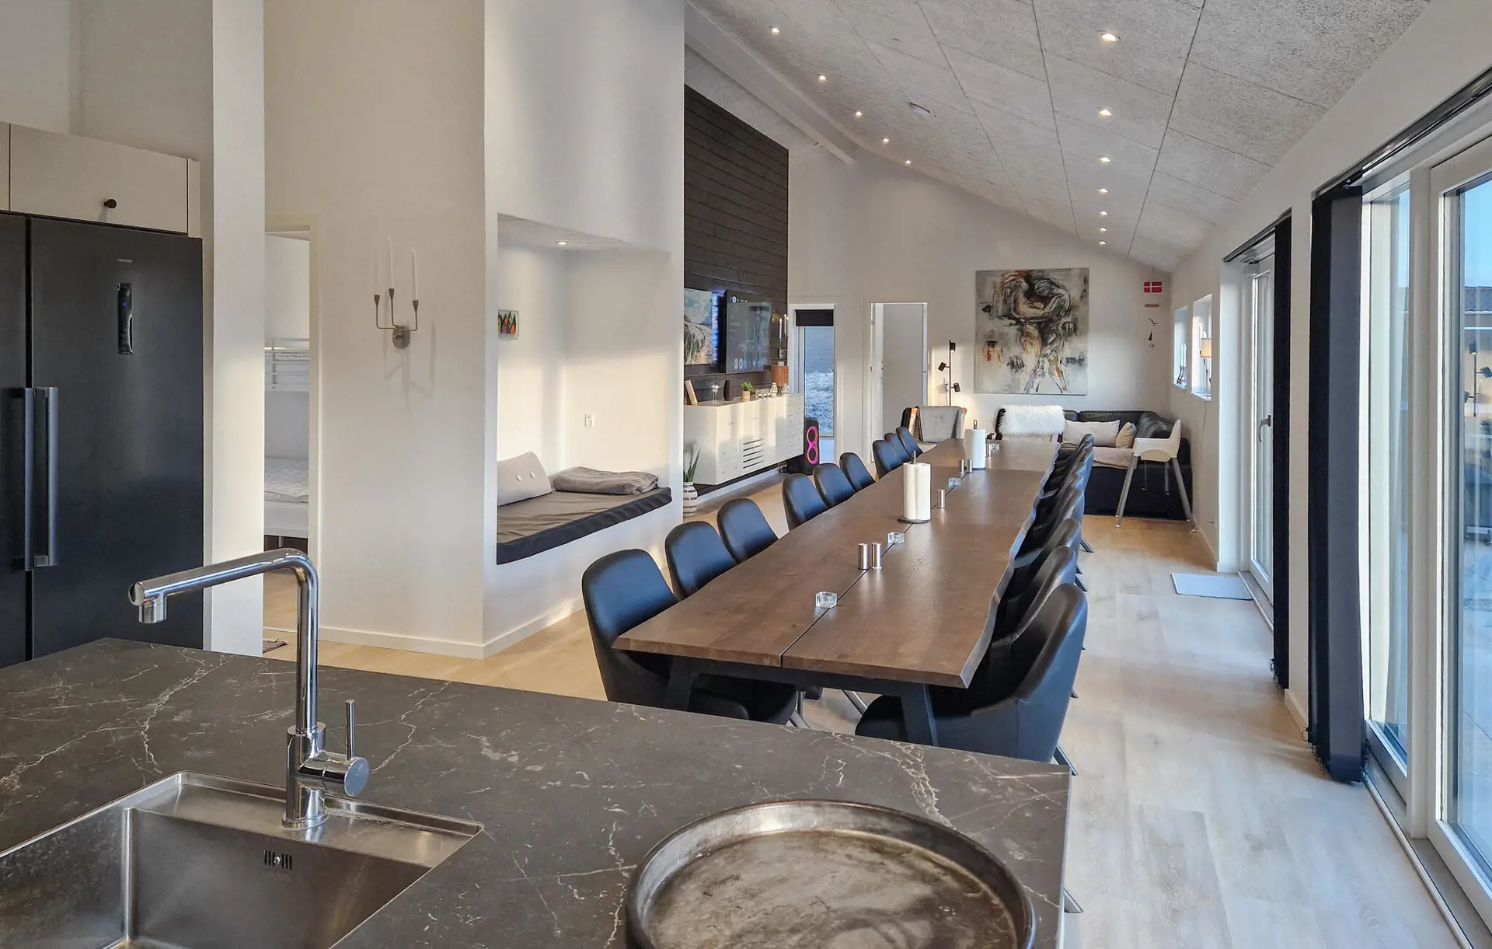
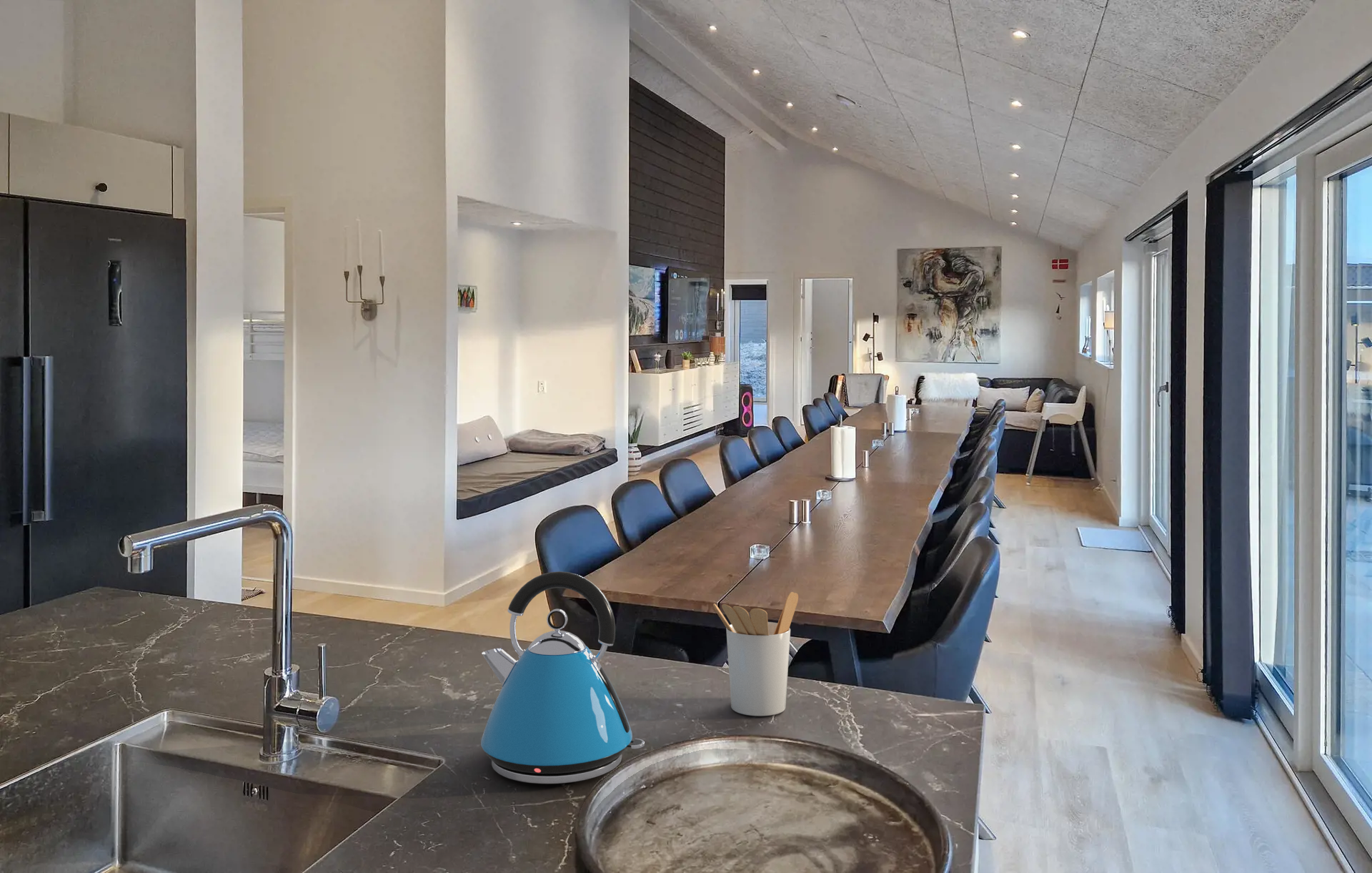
+ utensil holder [712,591,799,716]
+ kettle [480,571,645,785]
